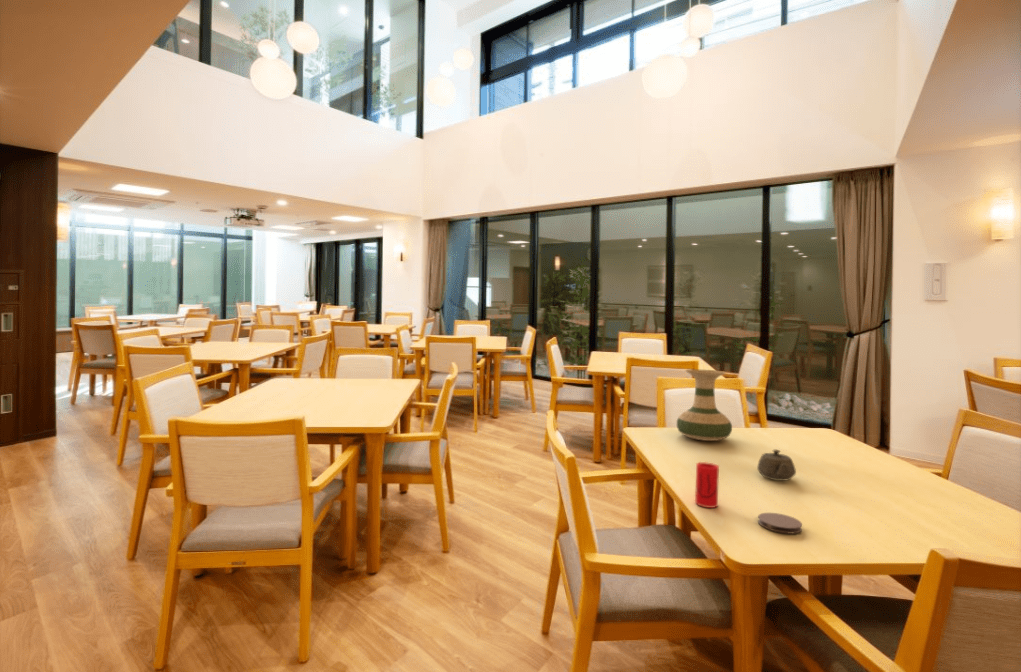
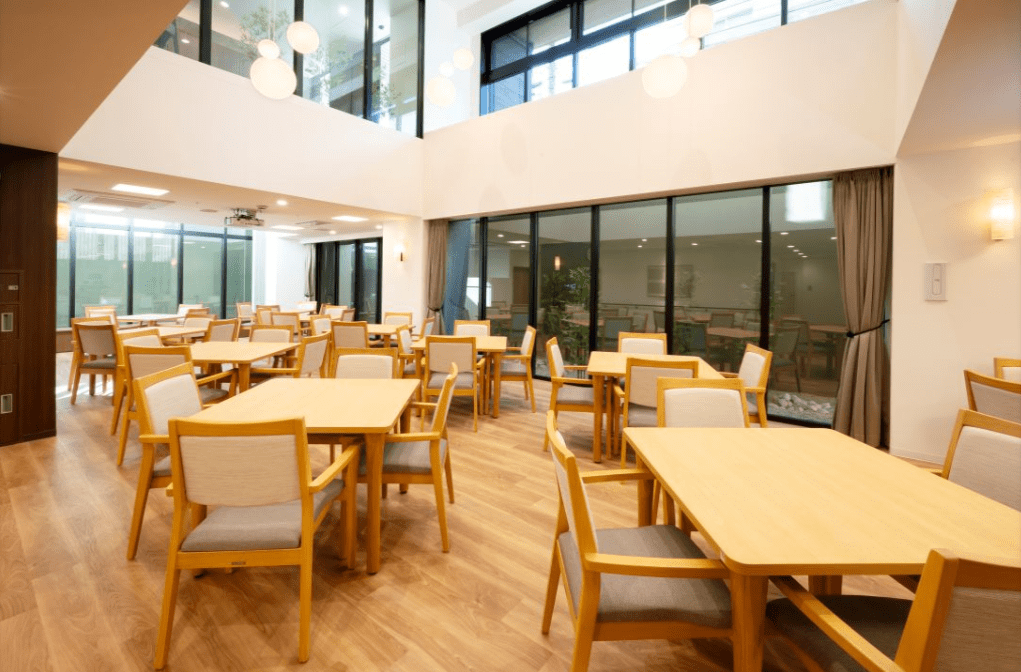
- cup [694,461,720,509]
- teapot [756,449,797,482]
- coaster [757,512,803,535]
- vase [676,369,733,442]
